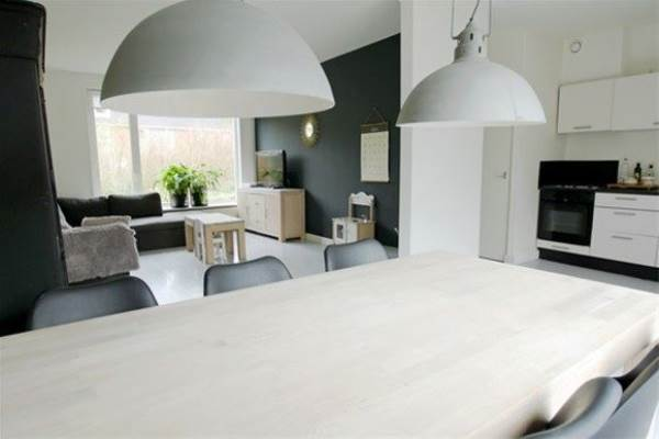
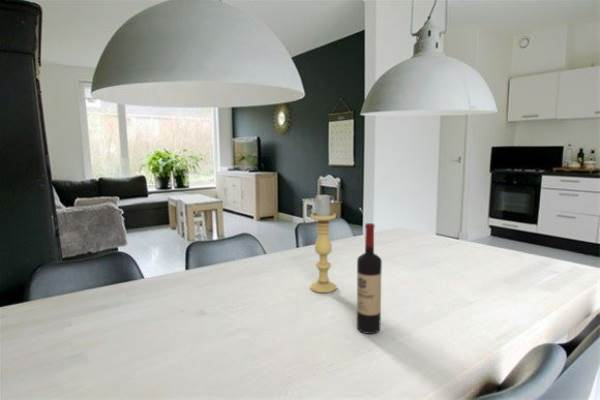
+ wine bottle [356,222,383,335]
+ candle holder [310,192,338,294]
